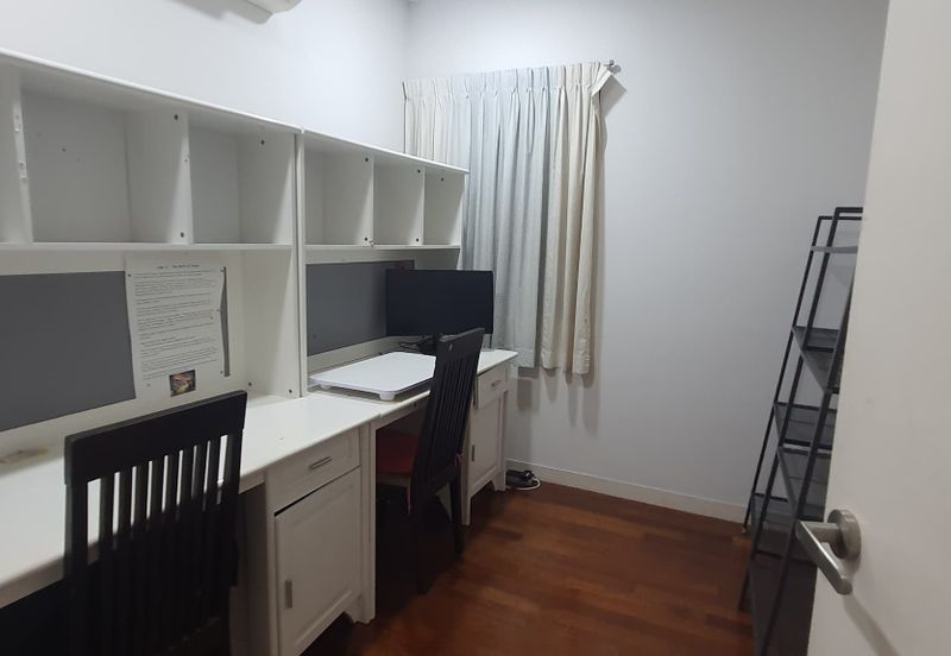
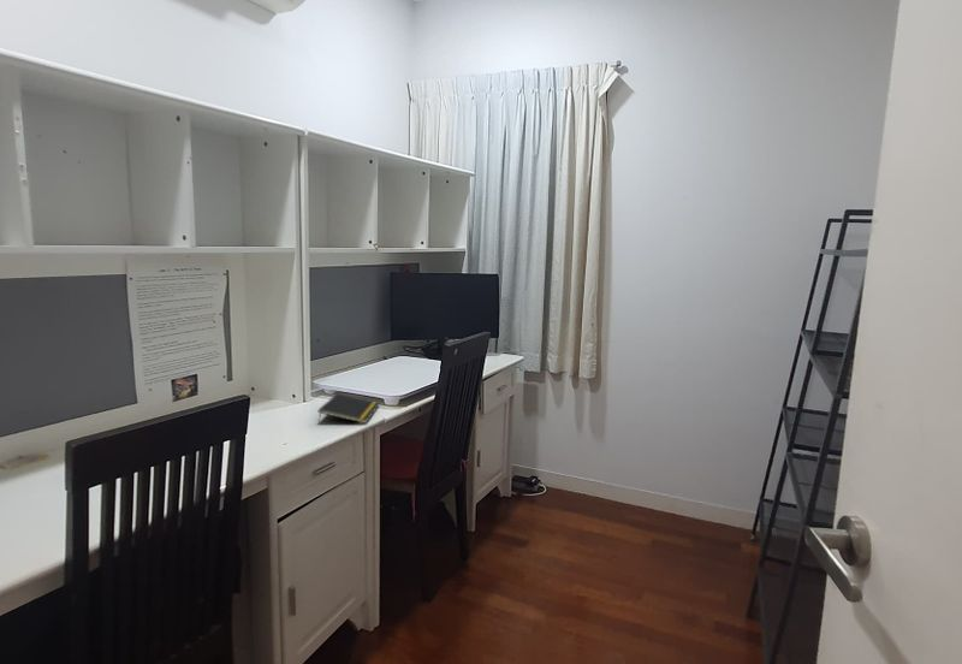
+ notepad [316,392,381,425]
